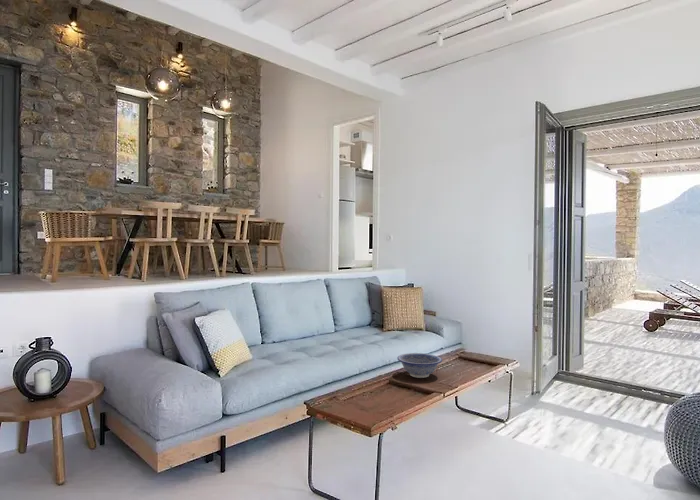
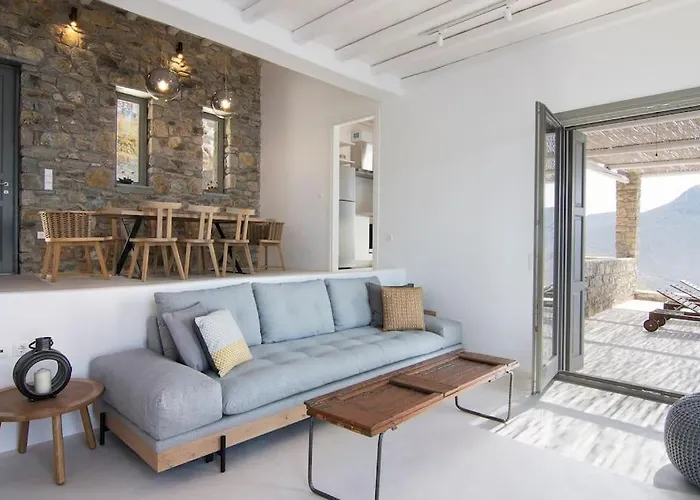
- decorative bowl [396,352,443,379]
